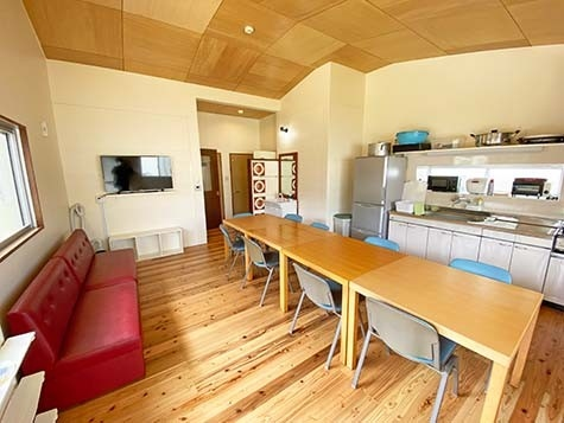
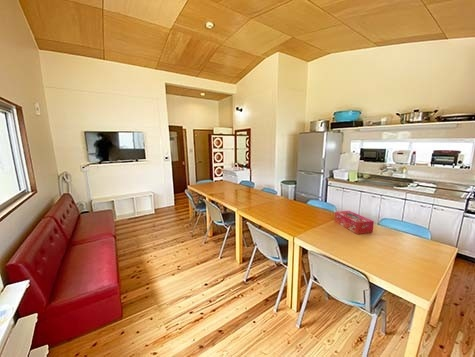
+ tissue box [334,210,375,235]
